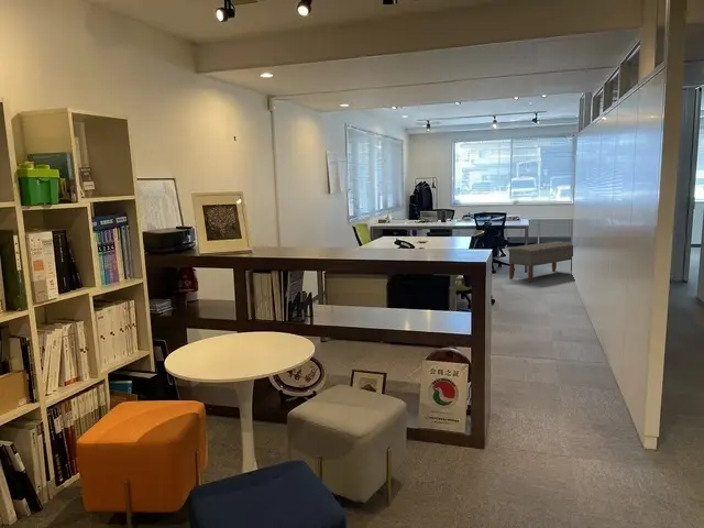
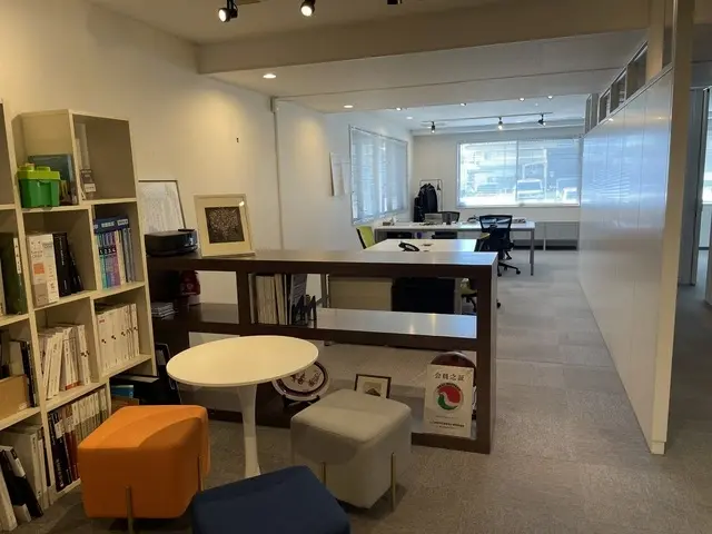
- bench [507,241,573,284]
